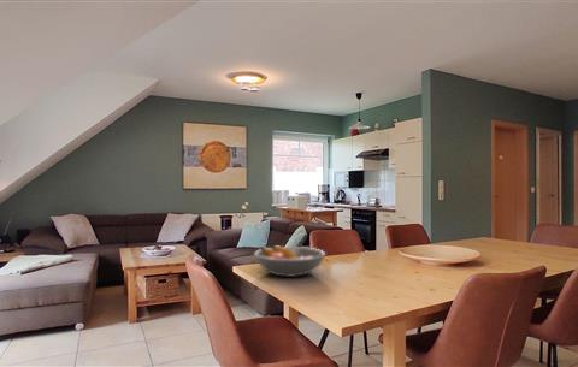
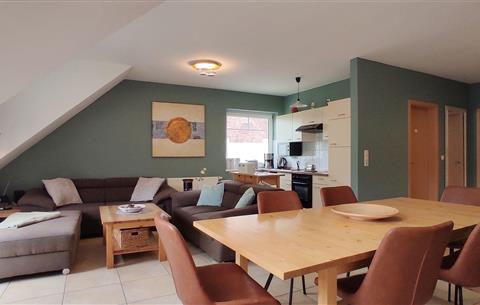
- fruit bowl [252,244,328,278]
